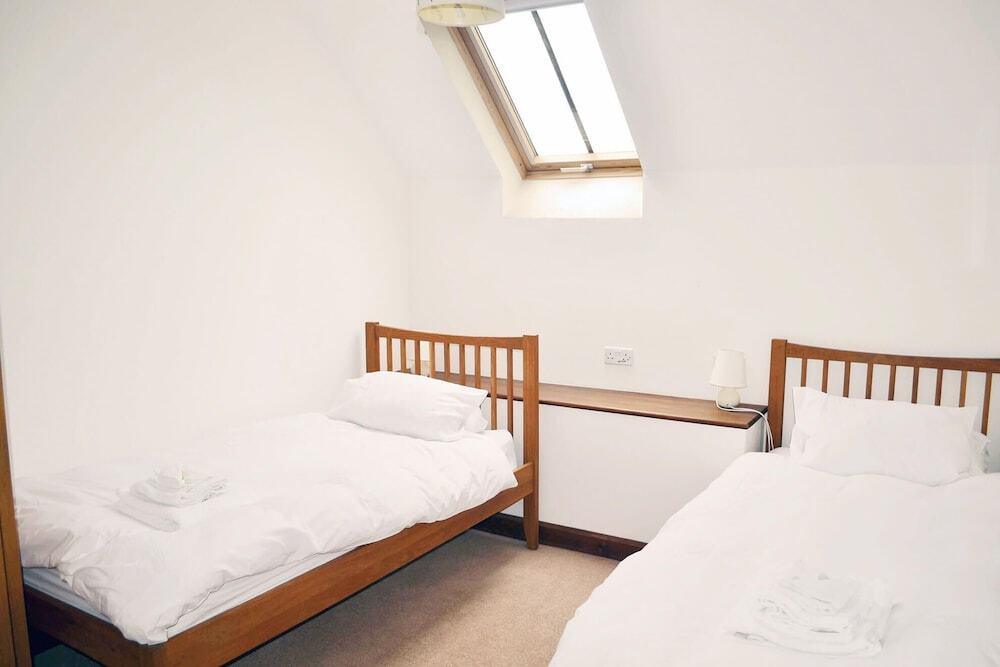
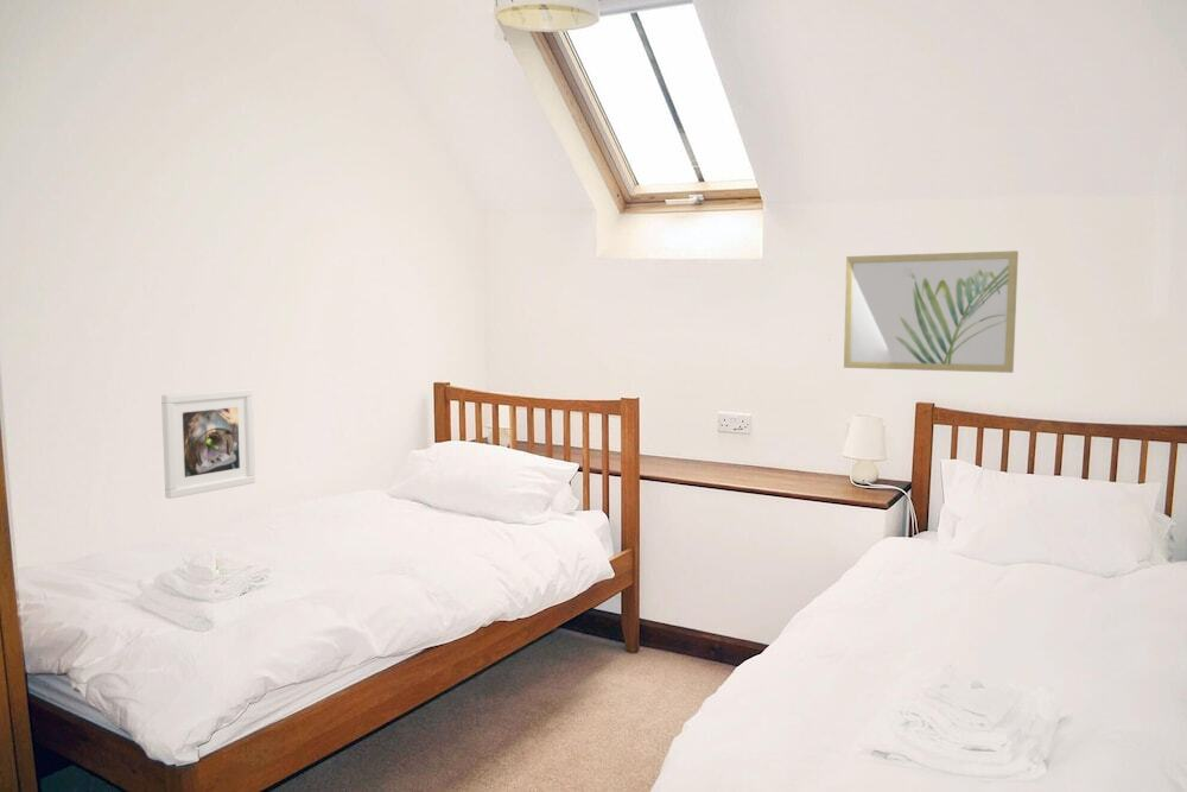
+ wall art [843,249,1020,374]
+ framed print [160,387,256,500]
